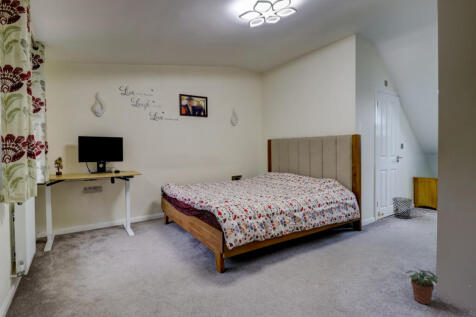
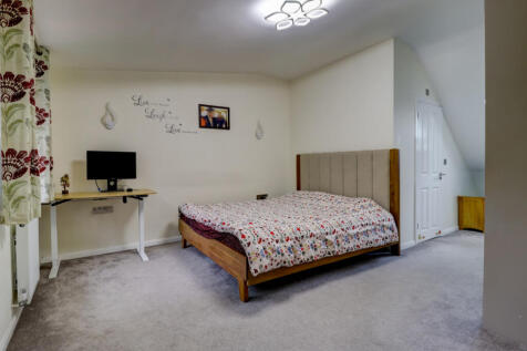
- waste bin [391,197,413,220]
- potted plant [405,268,439,305]
